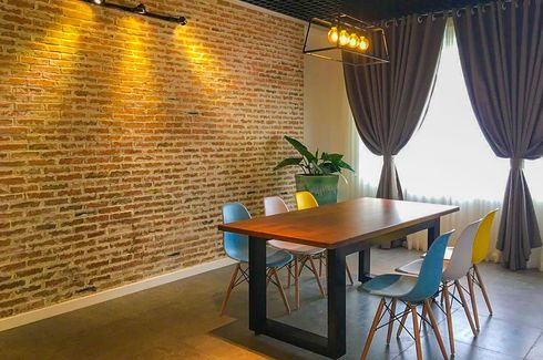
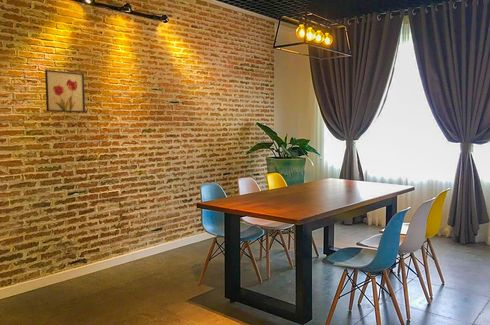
+ wall art [44,69,86,113]
